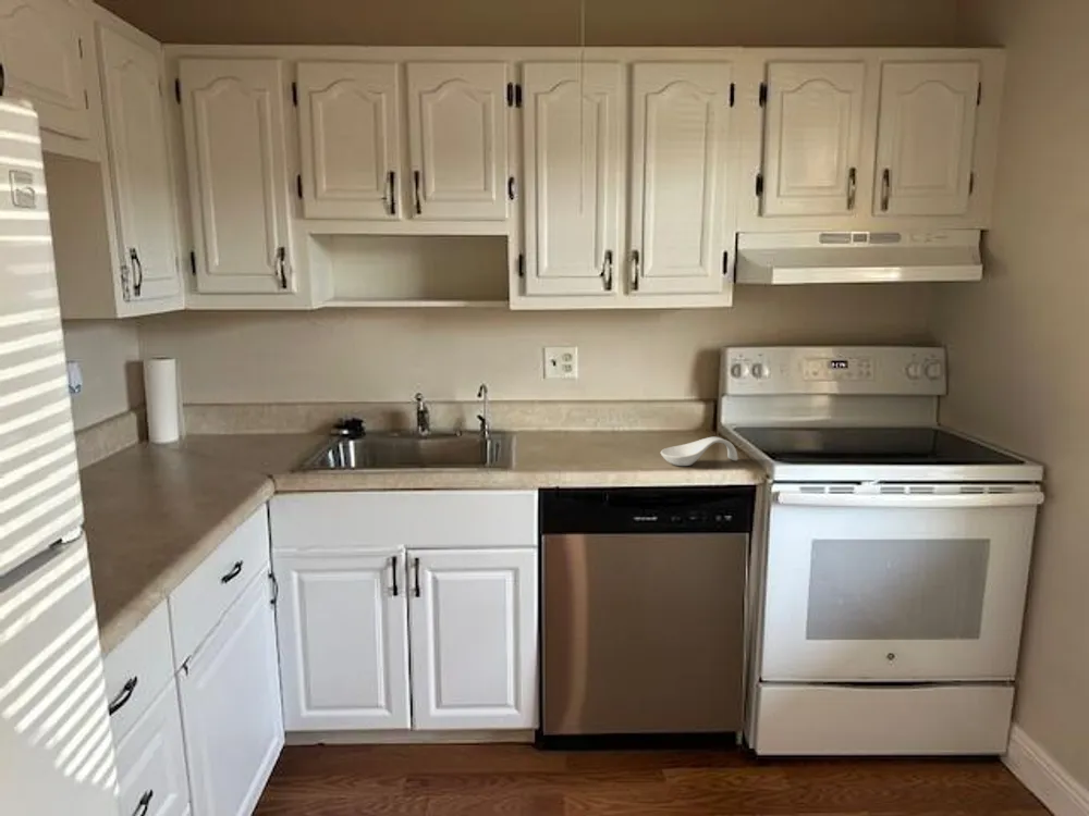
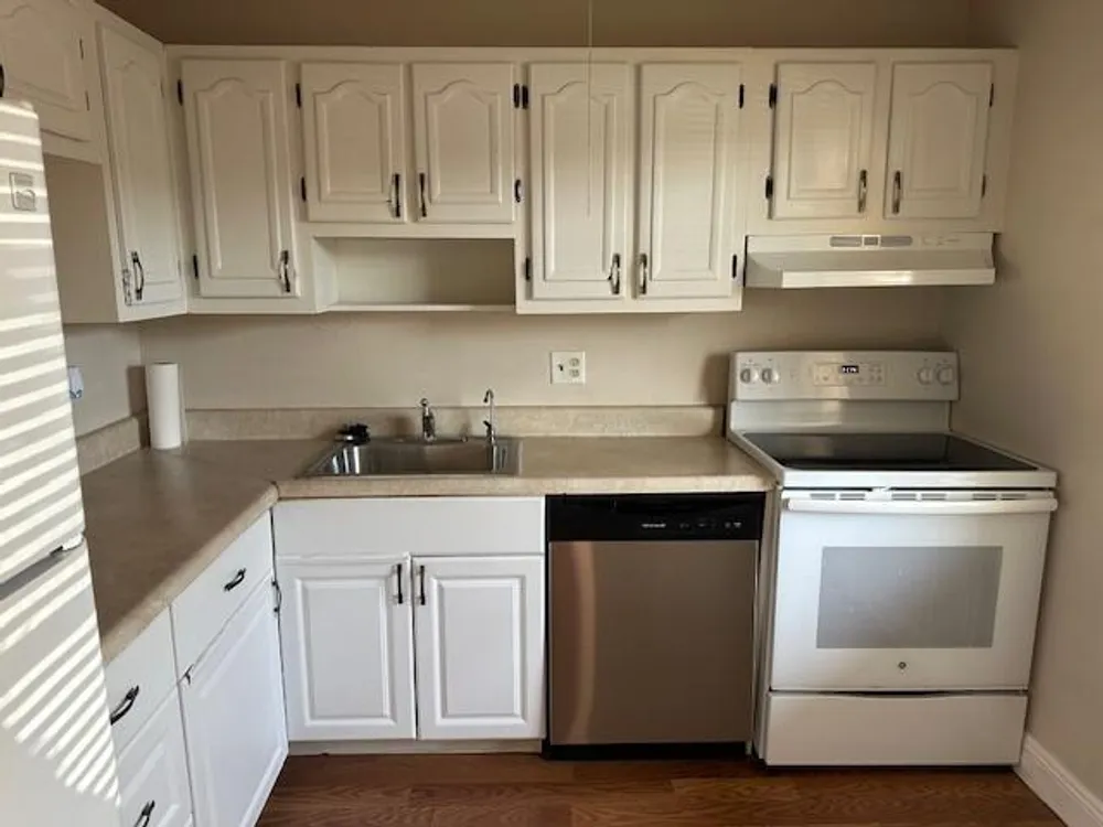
- spoon rest [660,436,738,467]
